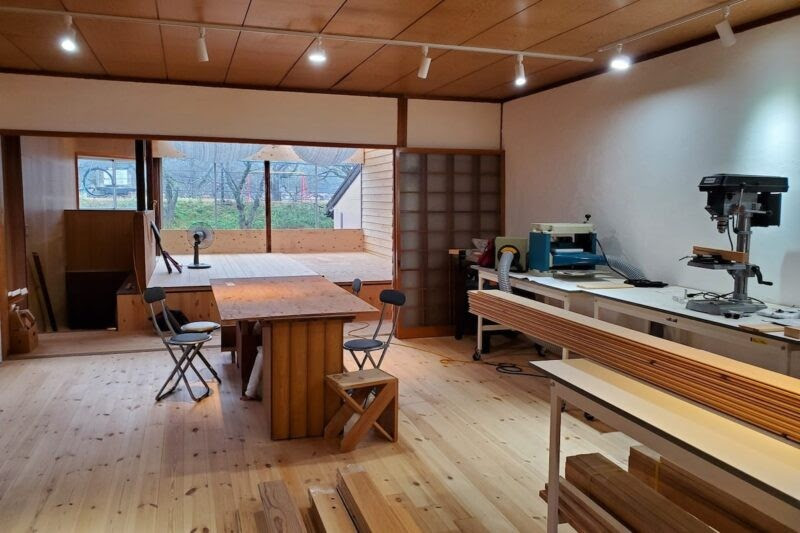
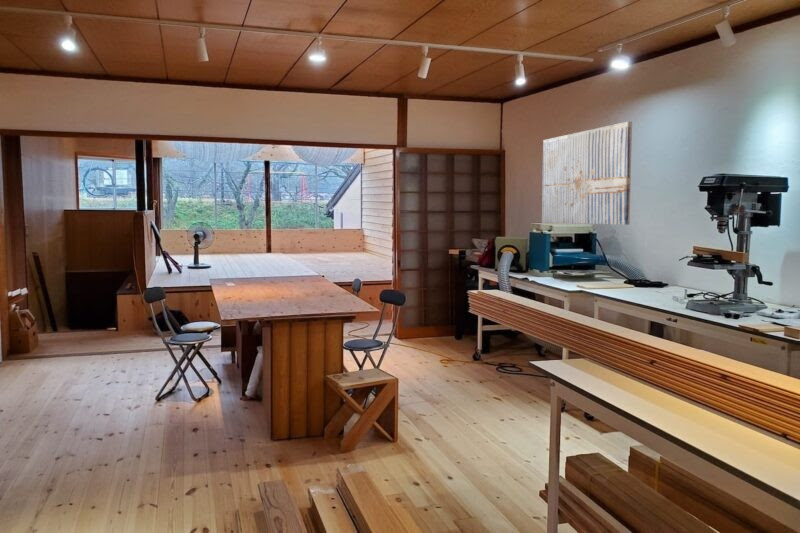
+ wall art [541,121,633,226]
